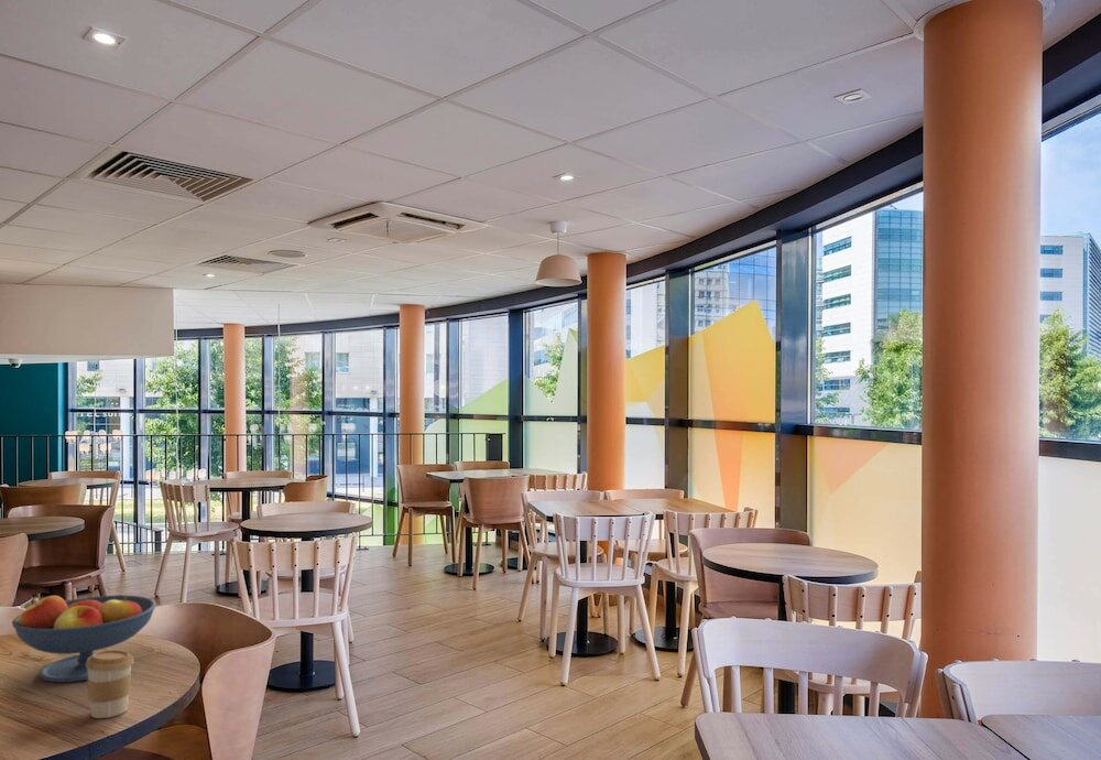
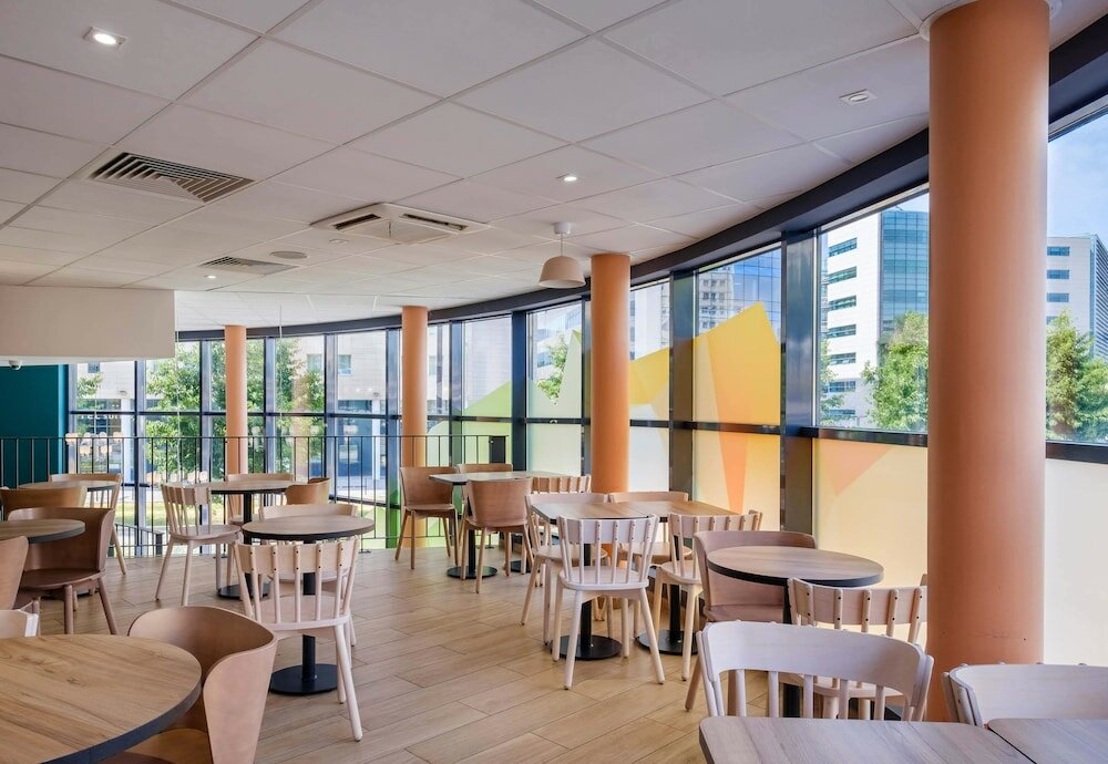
- fruit bowl [11,594,157,684]
- coffee cup [86,649,135,719]
